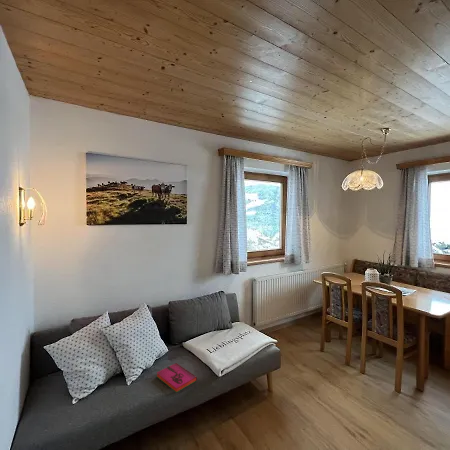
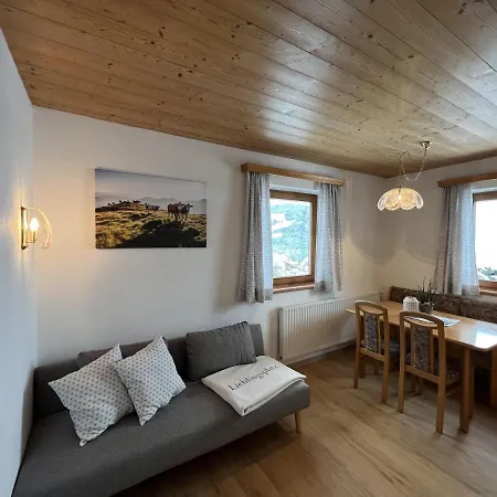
- hardback book [156,362,198,394]
